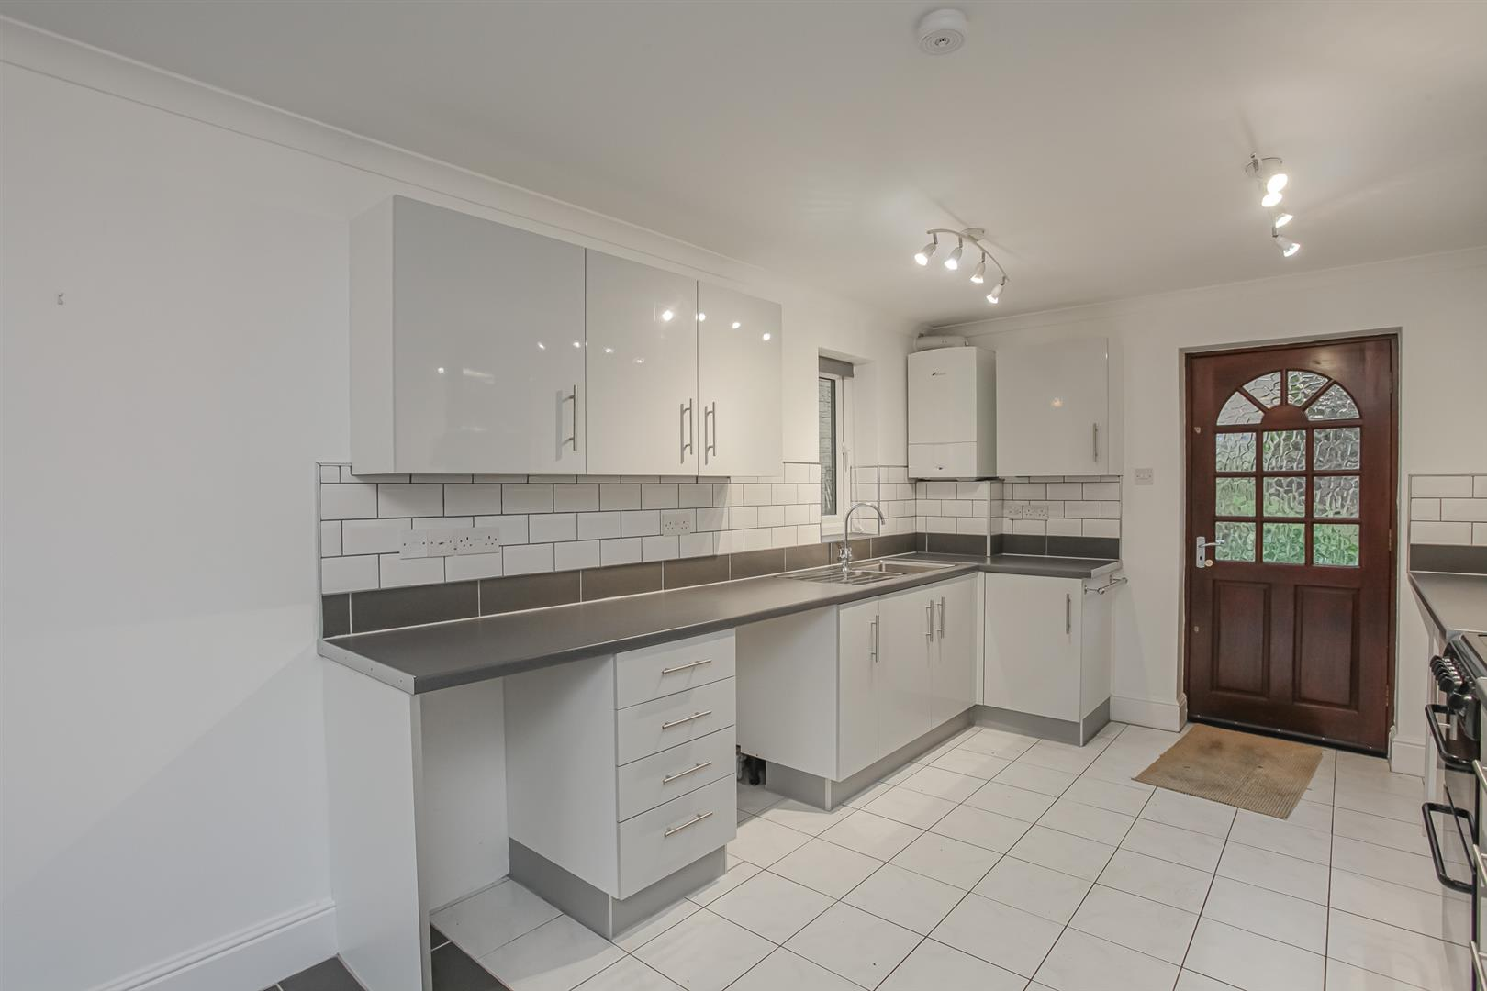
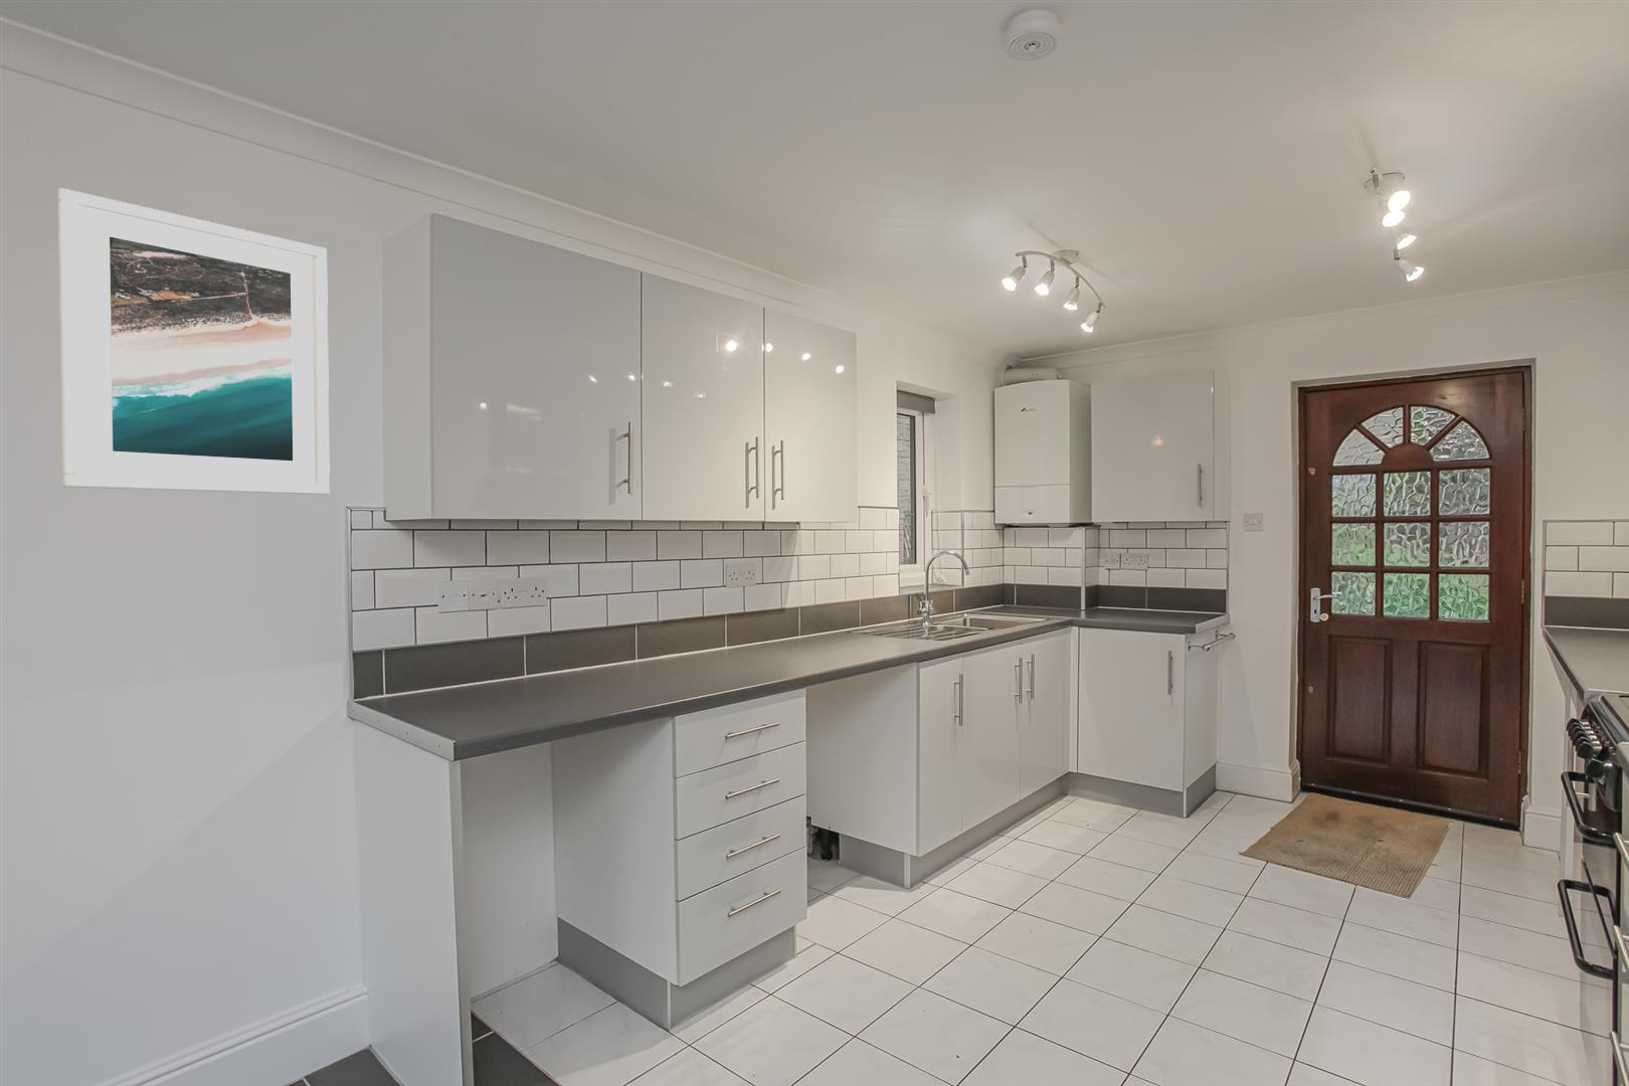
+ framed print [57,187,331,496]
